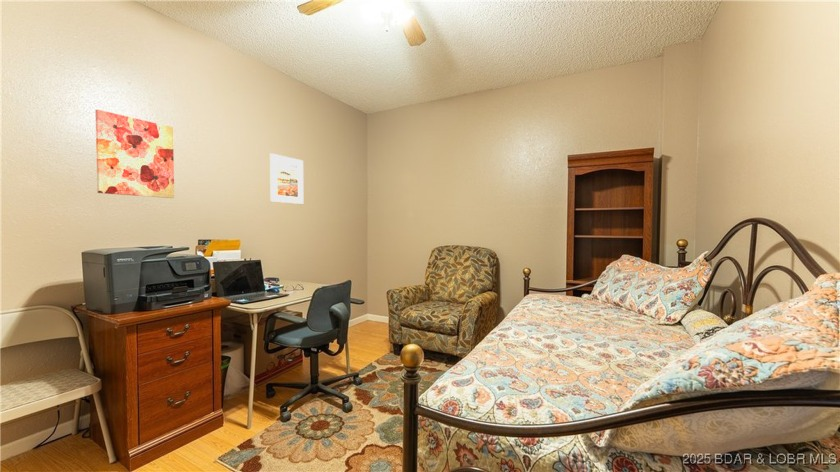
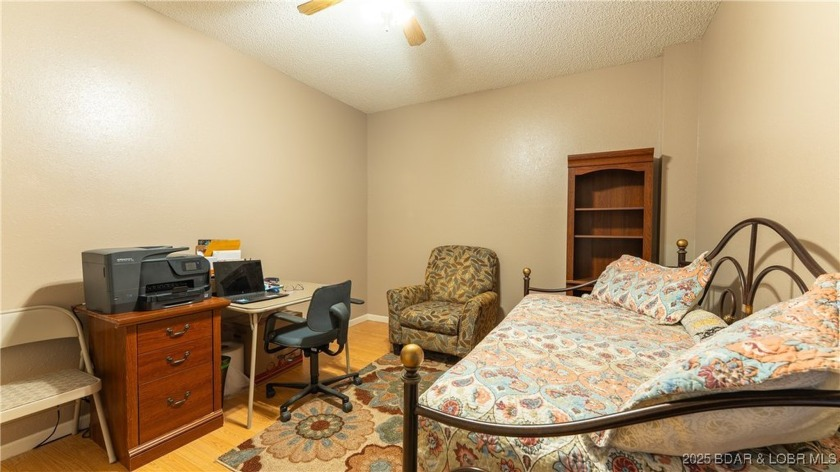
- wall art [95,109,175,199]
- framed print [269,152,304,205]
